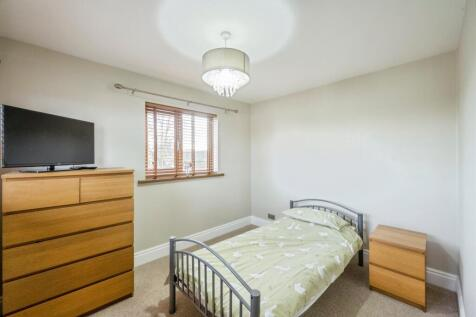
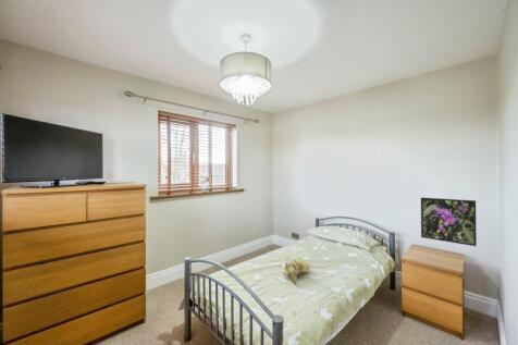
+ teddy bear [283,257,313,284]
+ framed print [420,196,478,247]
